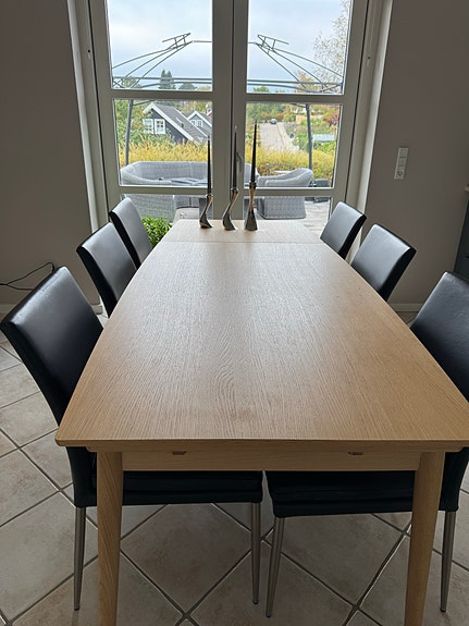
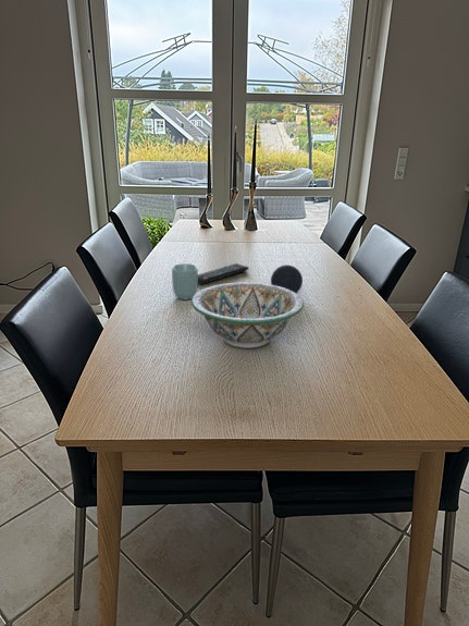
+ decorative ball [270,263,304,294]
+ remote control [198,262,250,286]
+ decorative bowl [190,282,305,349]
+ cup [171,262,199,300]
